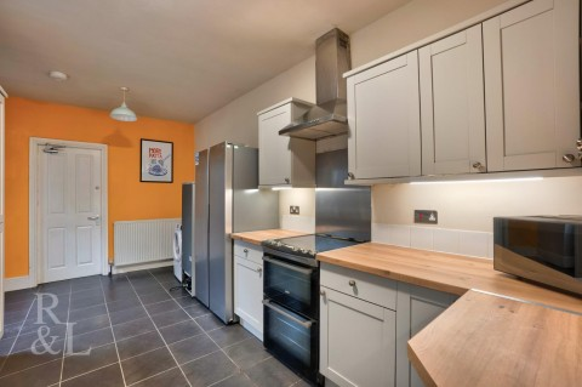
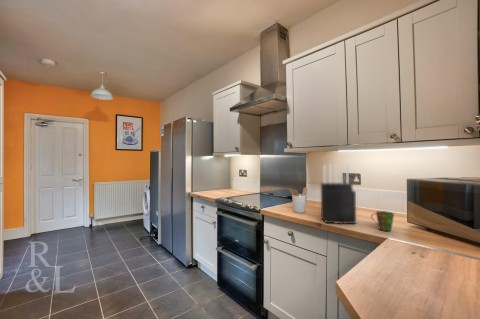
+ utensil holder [288,187,308,214]
+ knife block [320,164,357,226]
+ cup [370,210,395,232]
